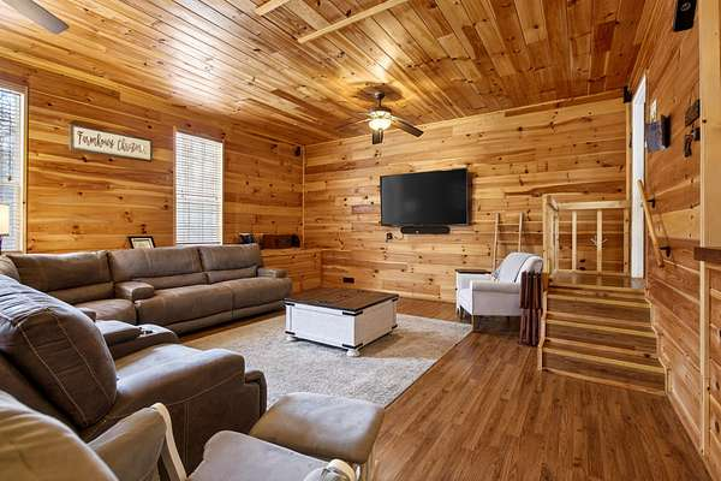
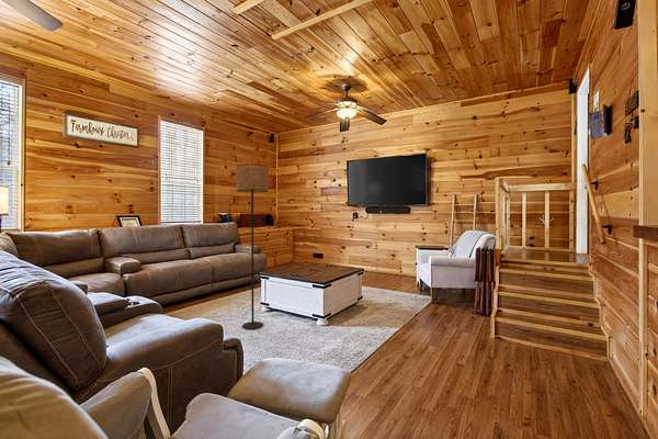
+ floor lamp [235,164,269,330]
